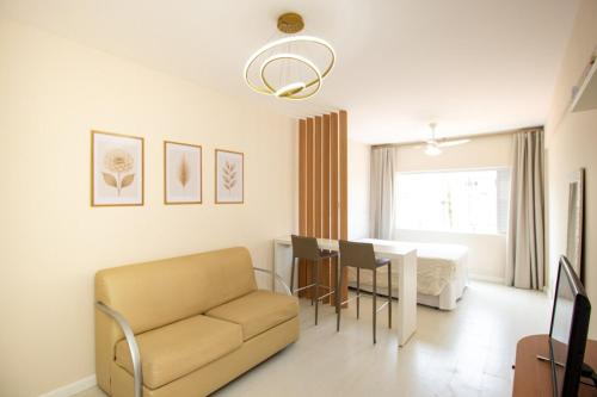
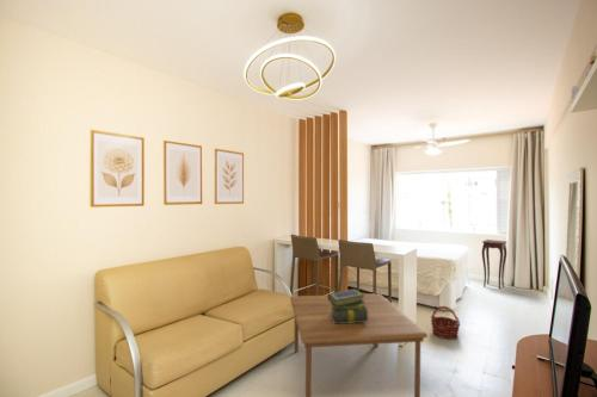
+ stack of books [326,289,368,323]
+ basket [430,305,461,340]
+ coffee table [289,292,429,397]
+ side table [481,238,507,291]
